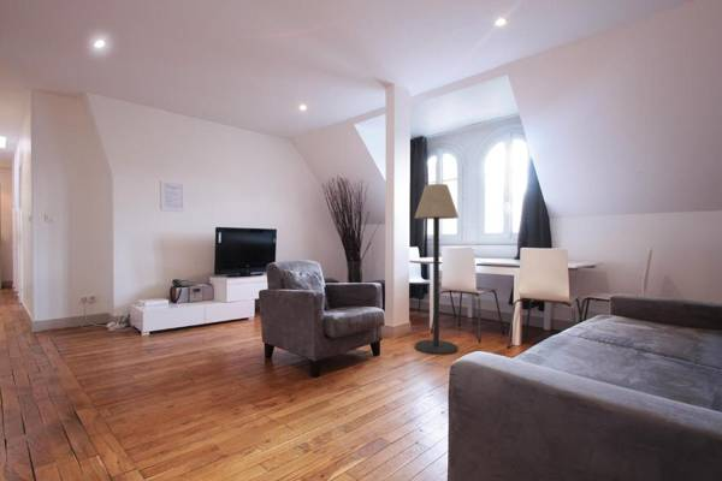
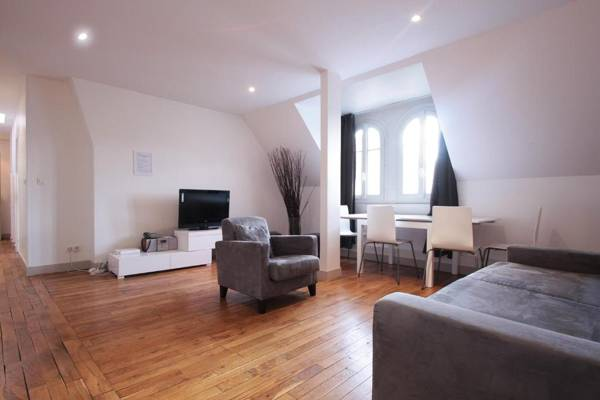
- floor lamp [414,183,460,356]
